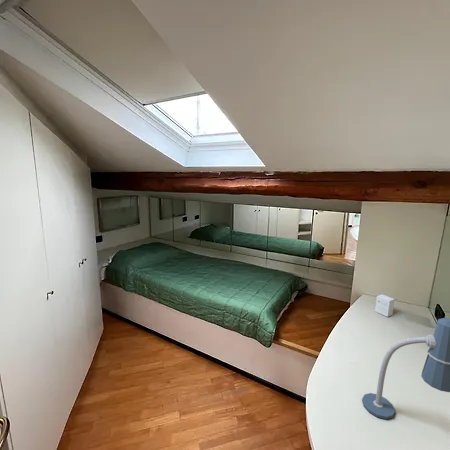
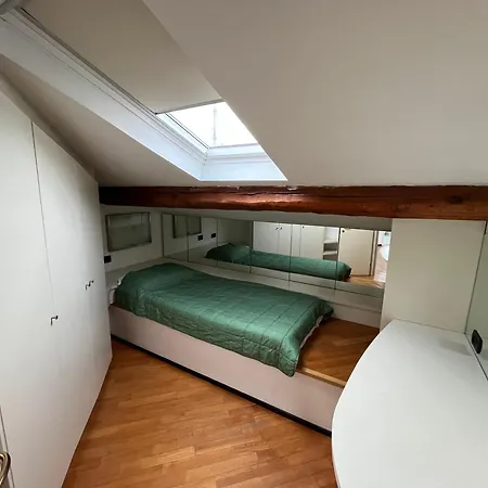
- desk lamp [361,317,450,420]
- small box [374,293,396,318]
